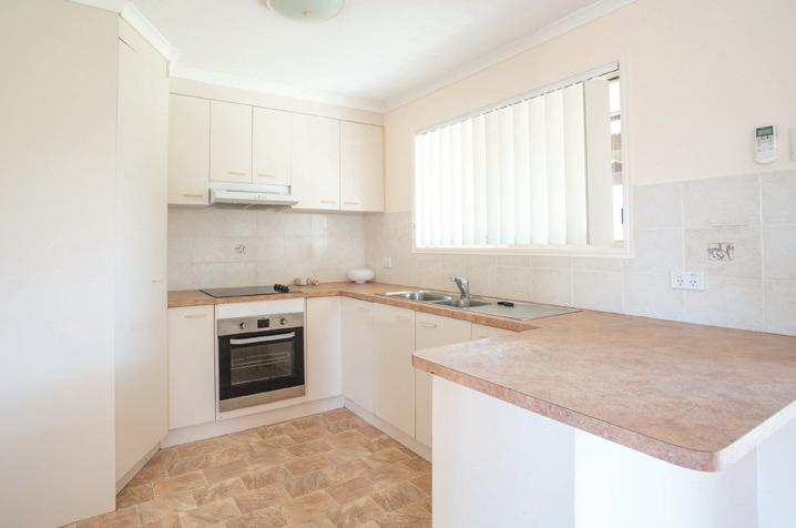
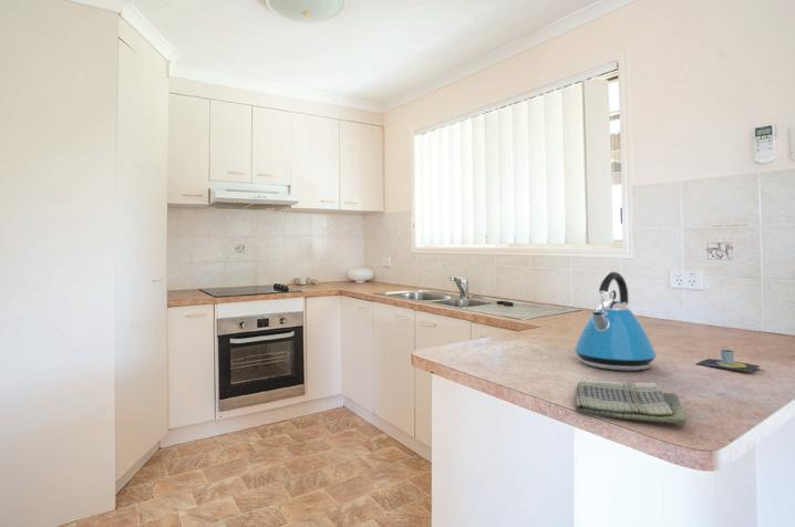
+ kettle [574,270,657,372]
+ mug [695,349,761,373]
+ dish towel [574,380,686,426]
